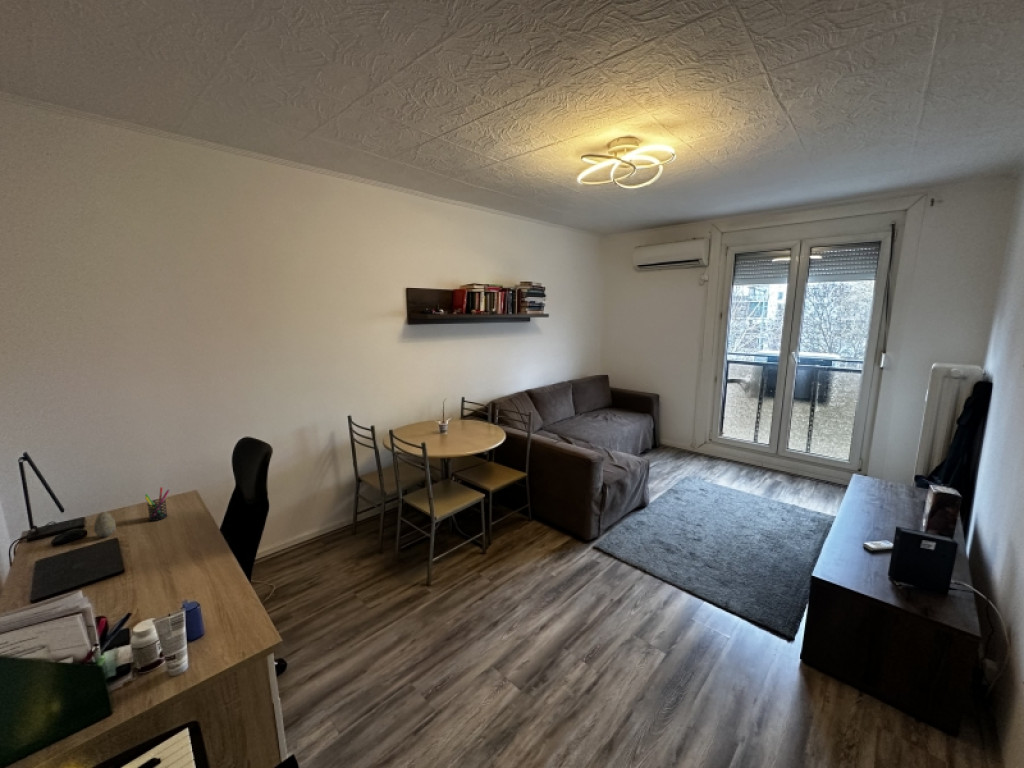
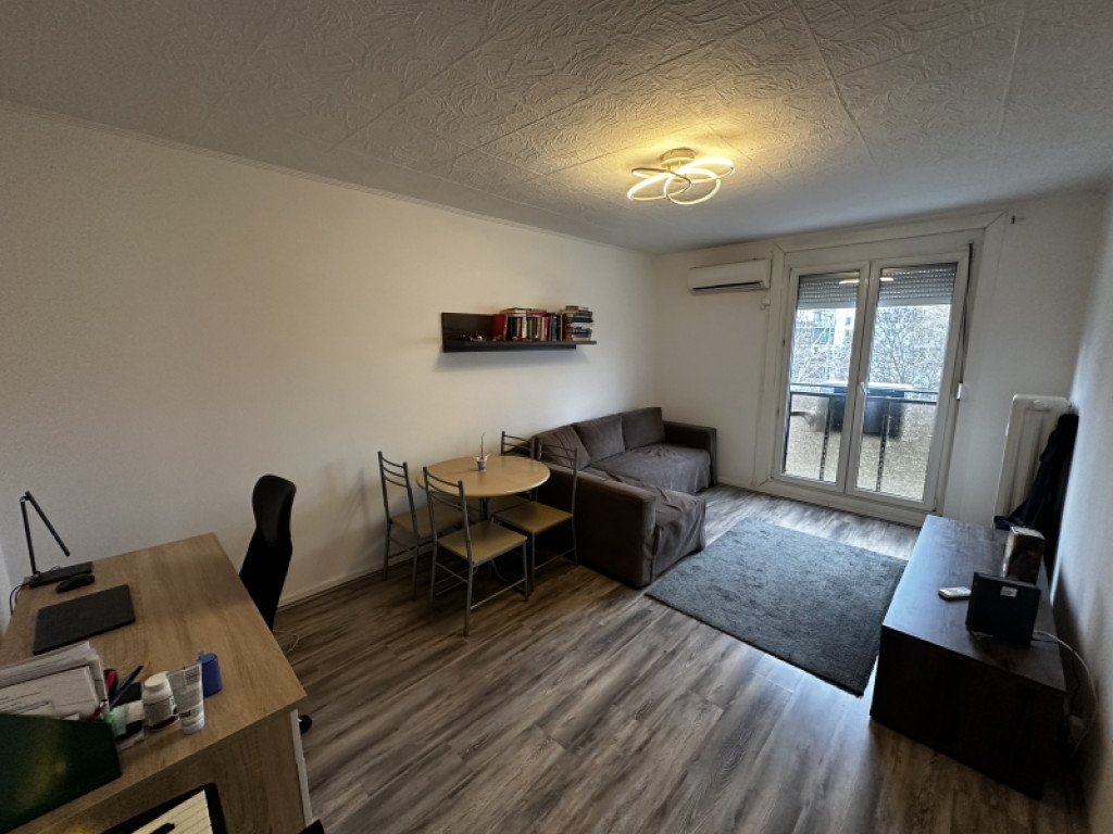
- pen holder [144,486,170,522]
- decorative egg [93,511,117,538]
